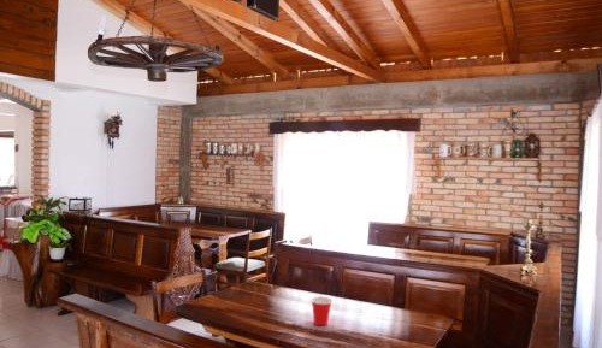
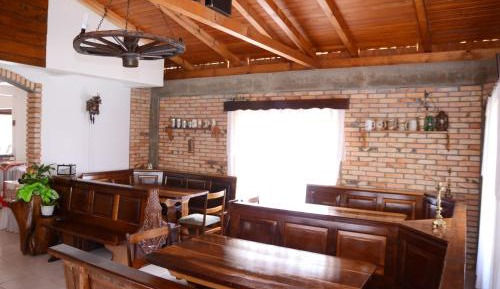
- cup [309,295,334,326]
